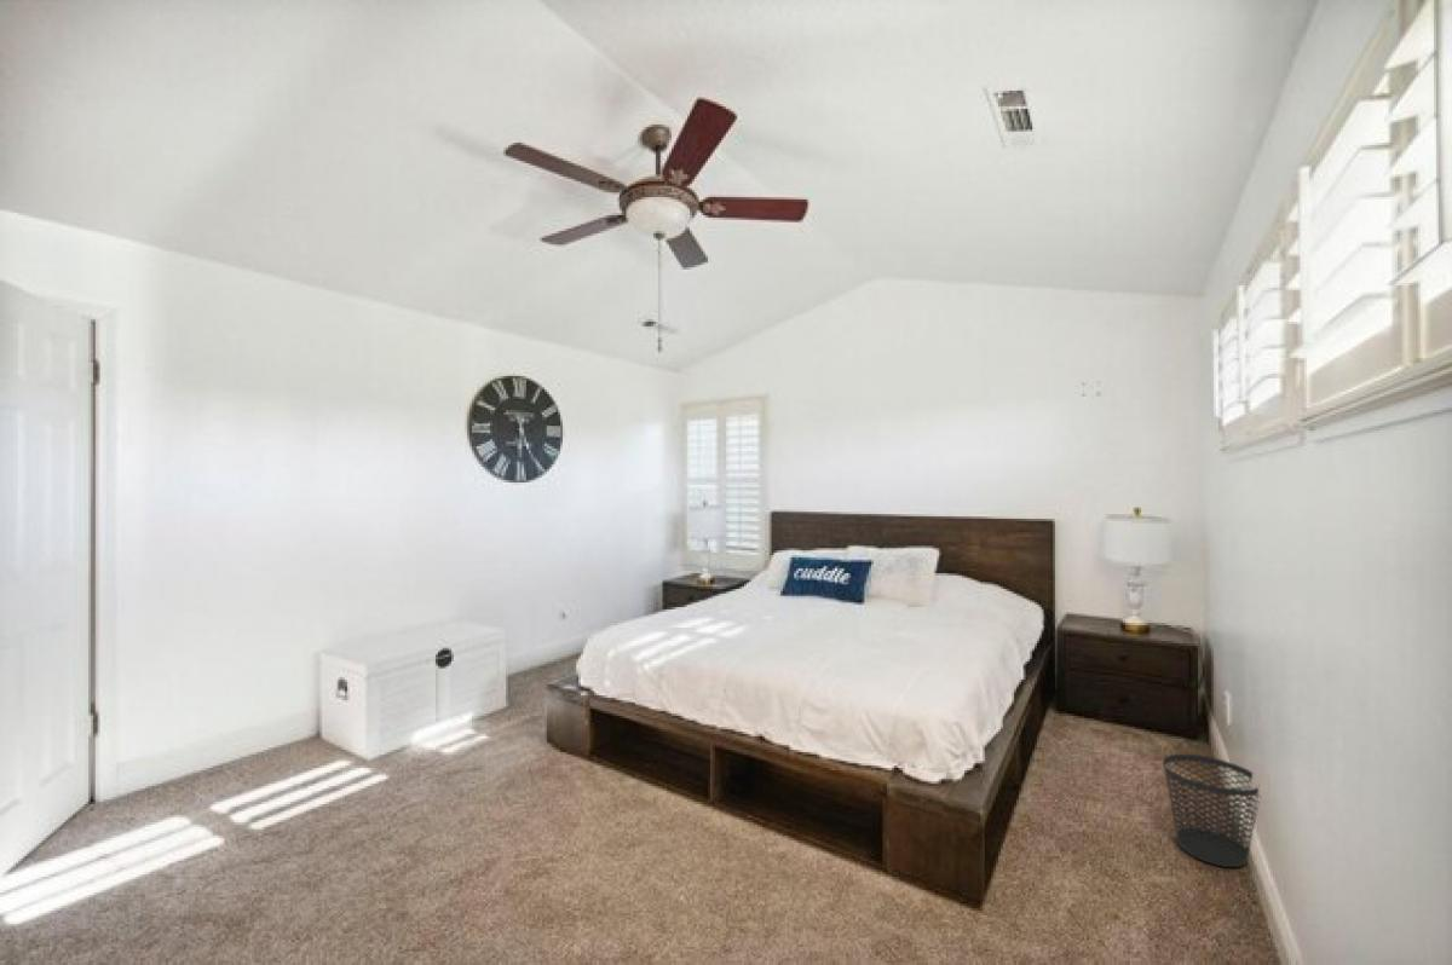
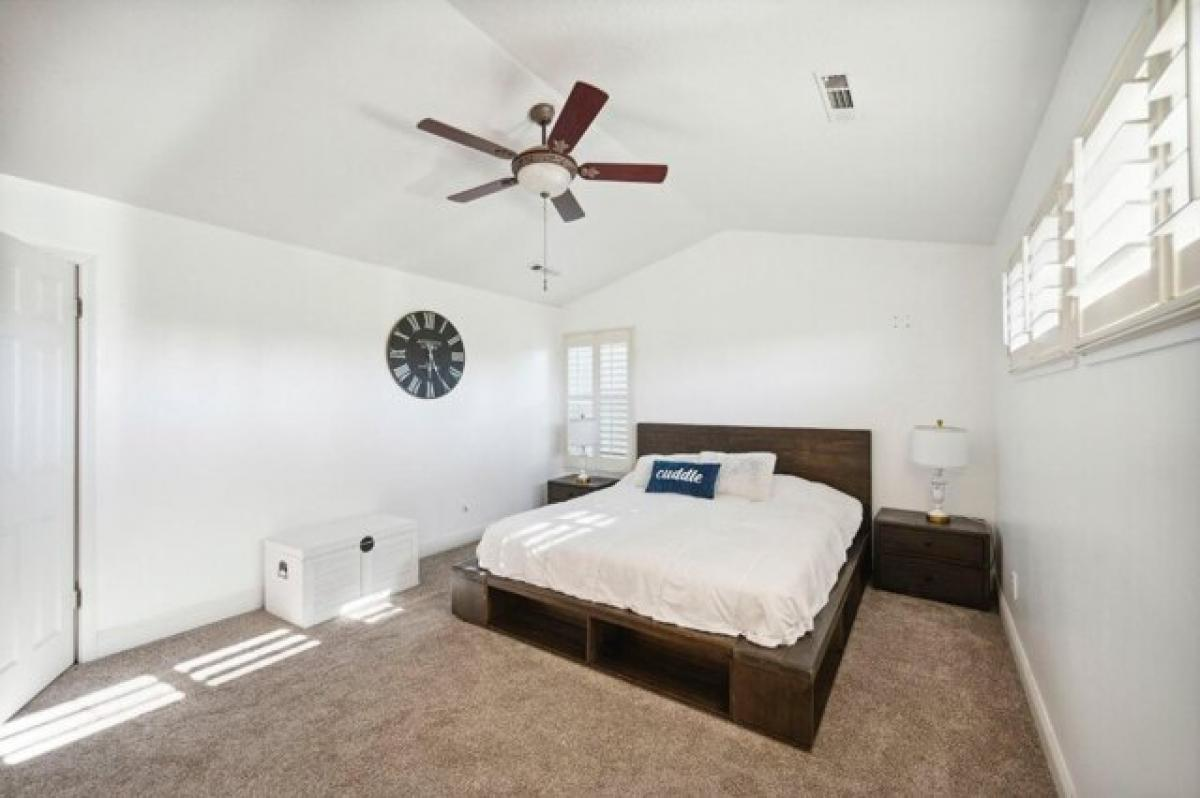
- wastebasket [1162,753,1260,868]
